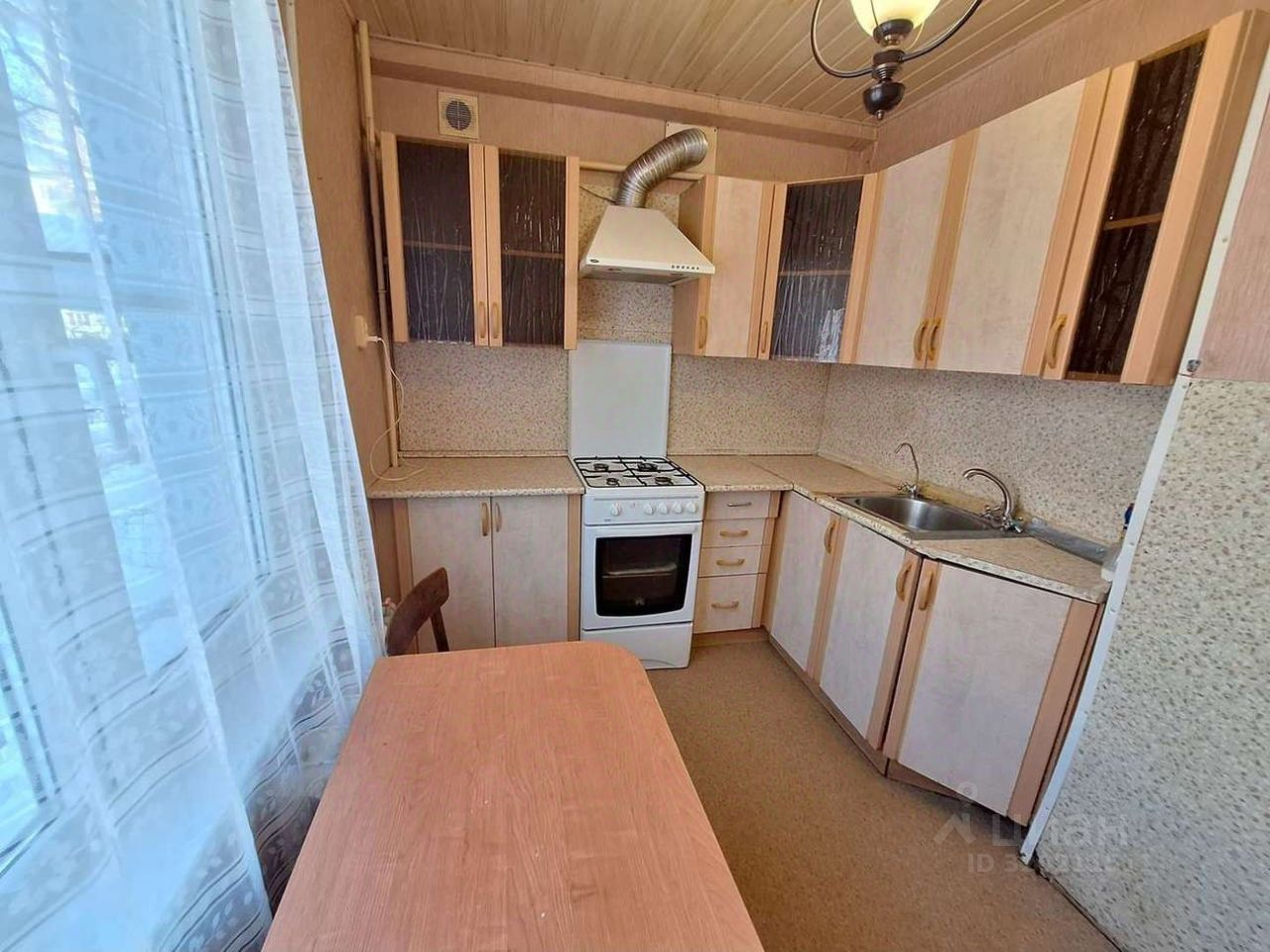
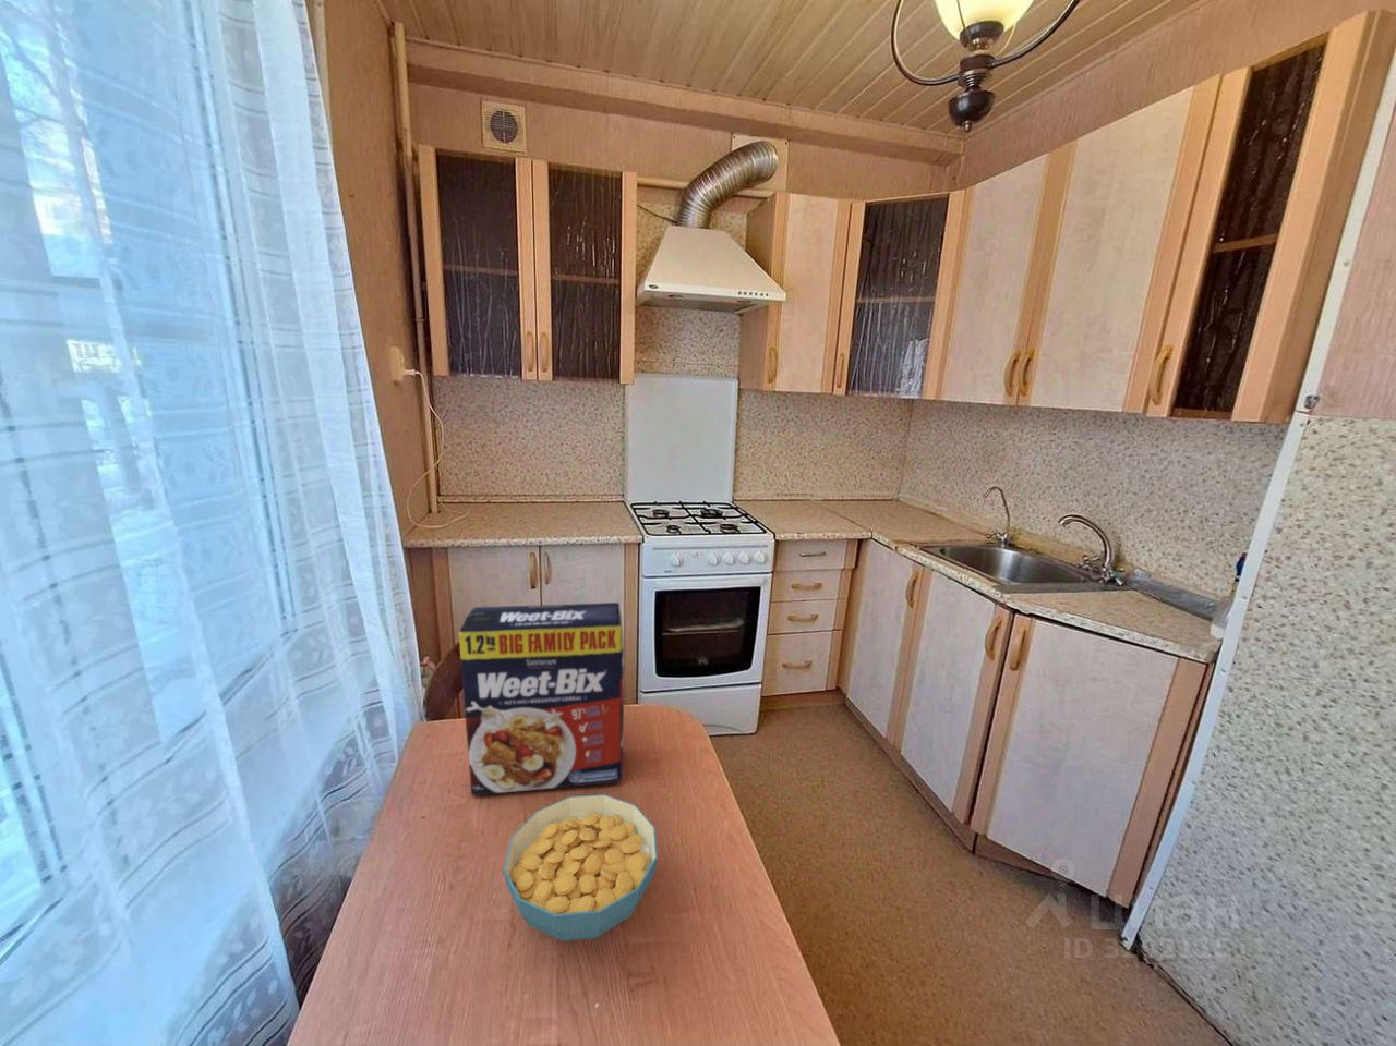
+ cereal box [458,601,625,797]
+ cereal bowl [502,793,658,943]
